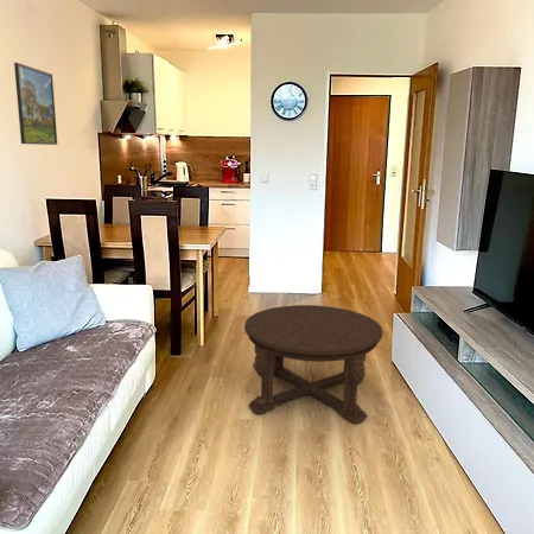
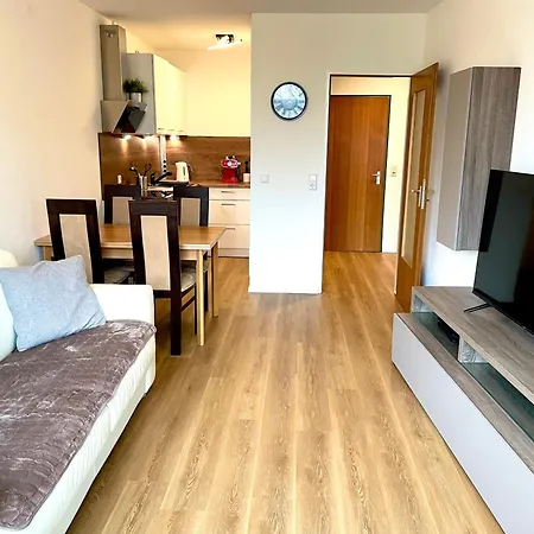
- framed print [13,62,58,146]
- coffee table [243,304,383,424]
